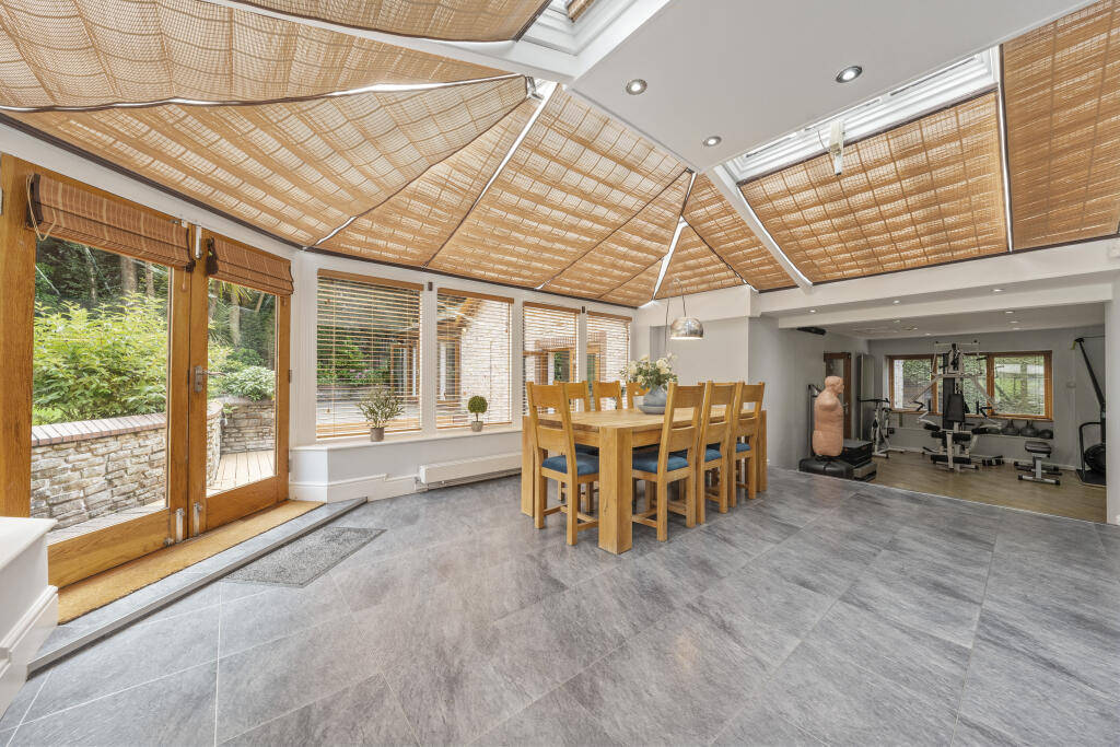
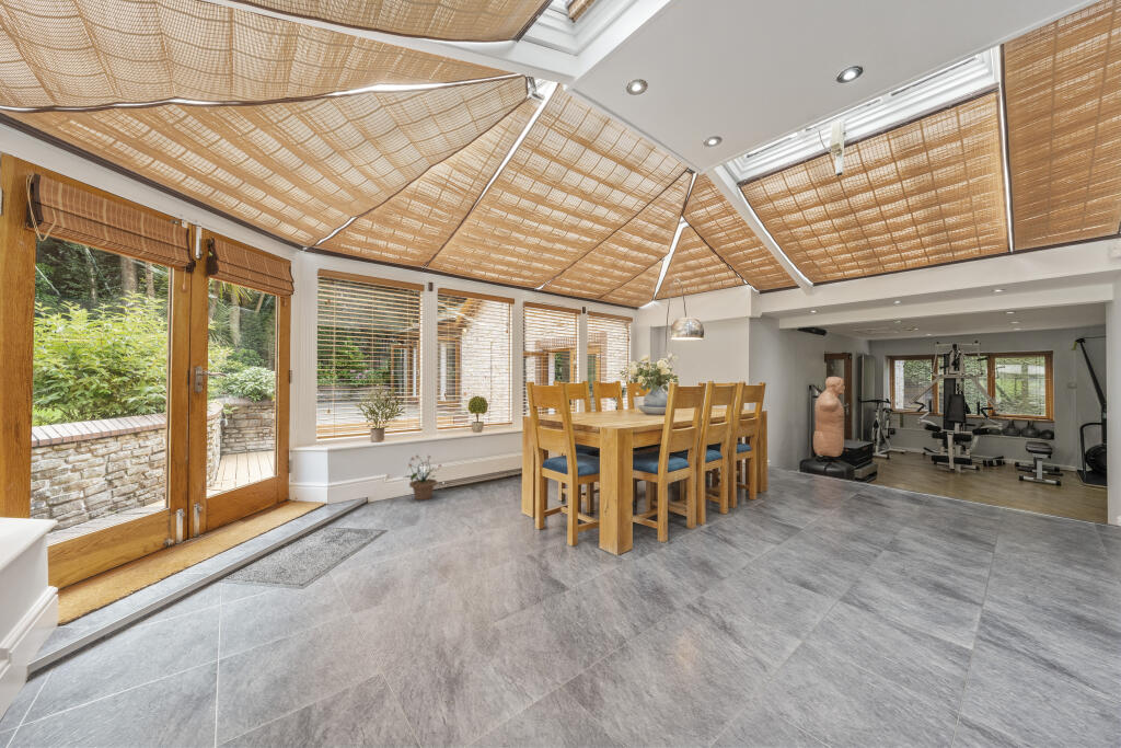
+ potted plant [403,453,442,502]
